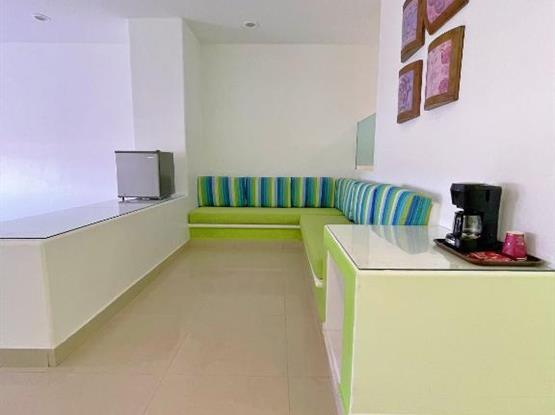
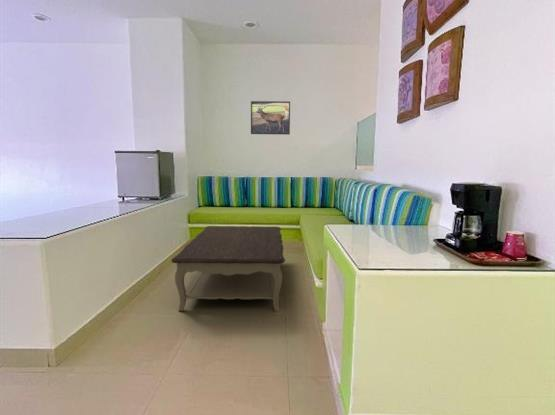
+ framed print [250,100,291,136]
+ coffee table [170,225,286,312]
